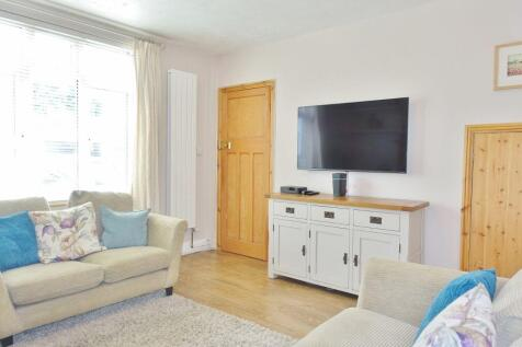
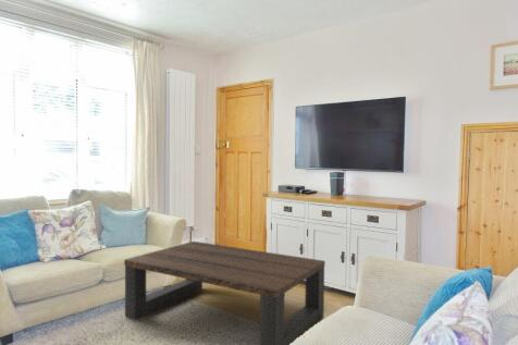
+ coffee table [123,241,326,345]
